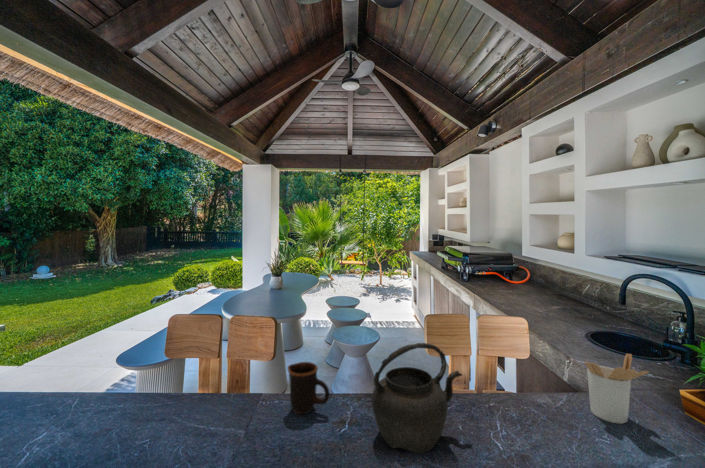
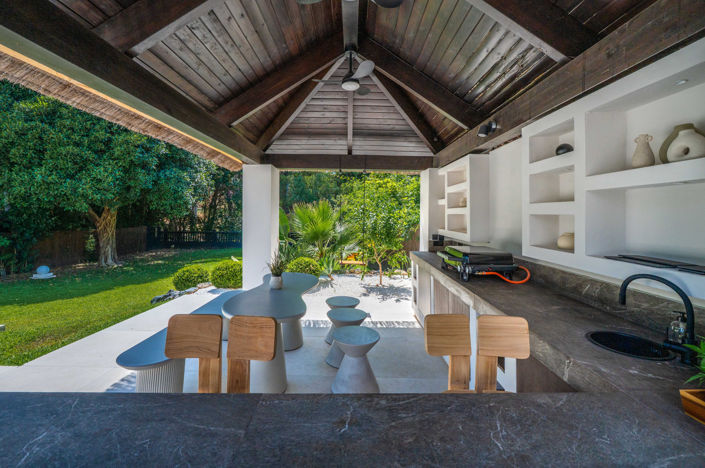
- utensil holder [584,352,650,425]
- kettle [371,342,463,455]
- mug [286,361,331,415]
